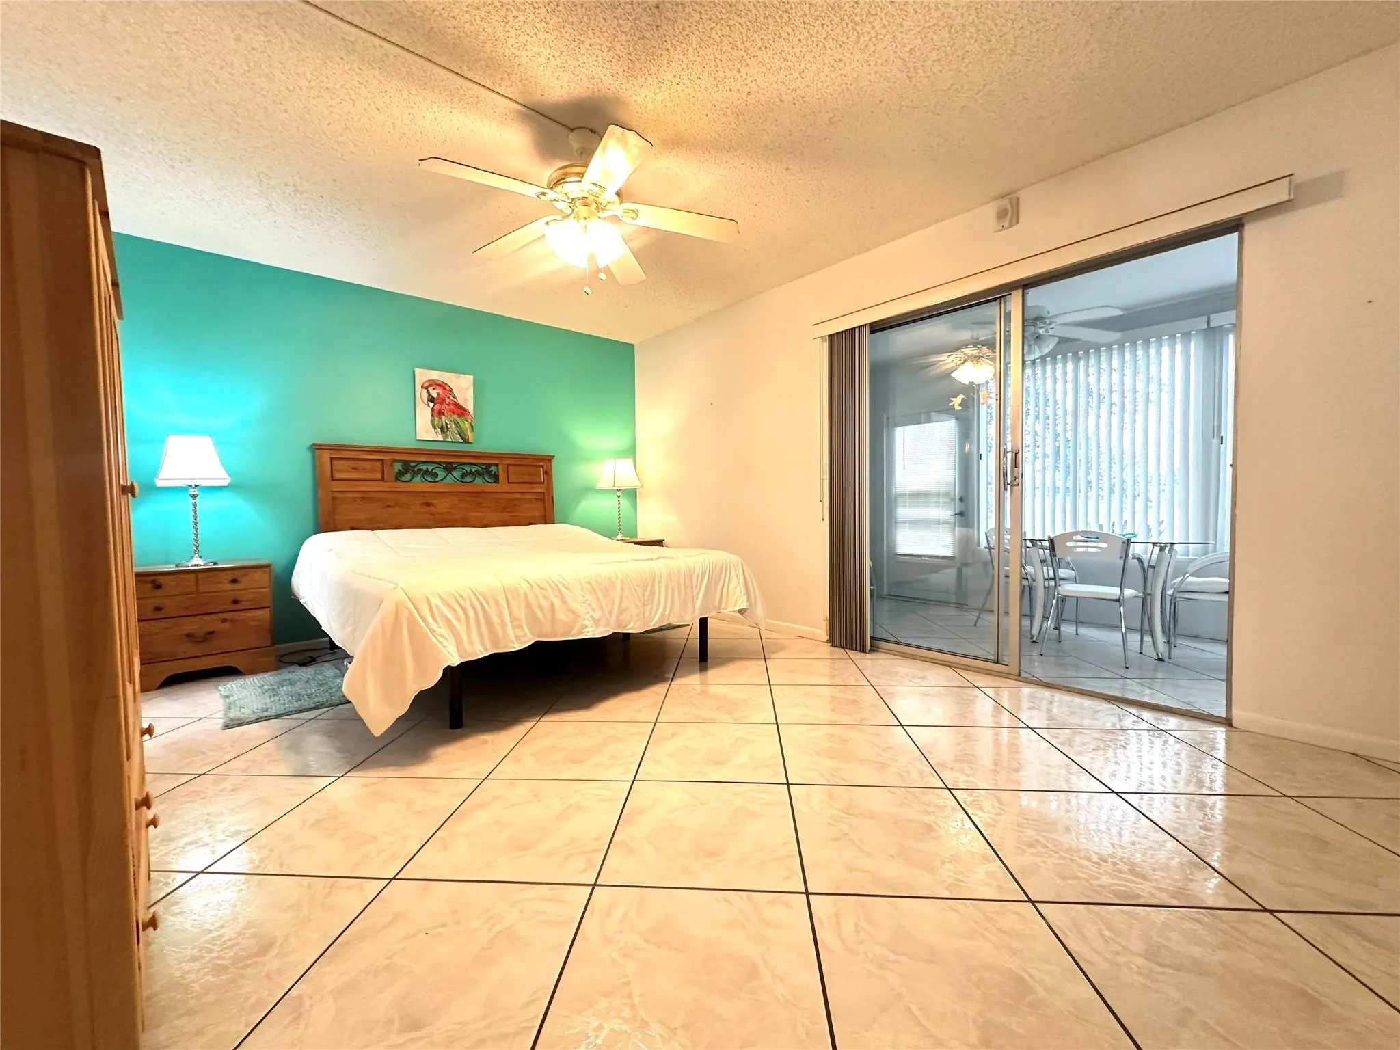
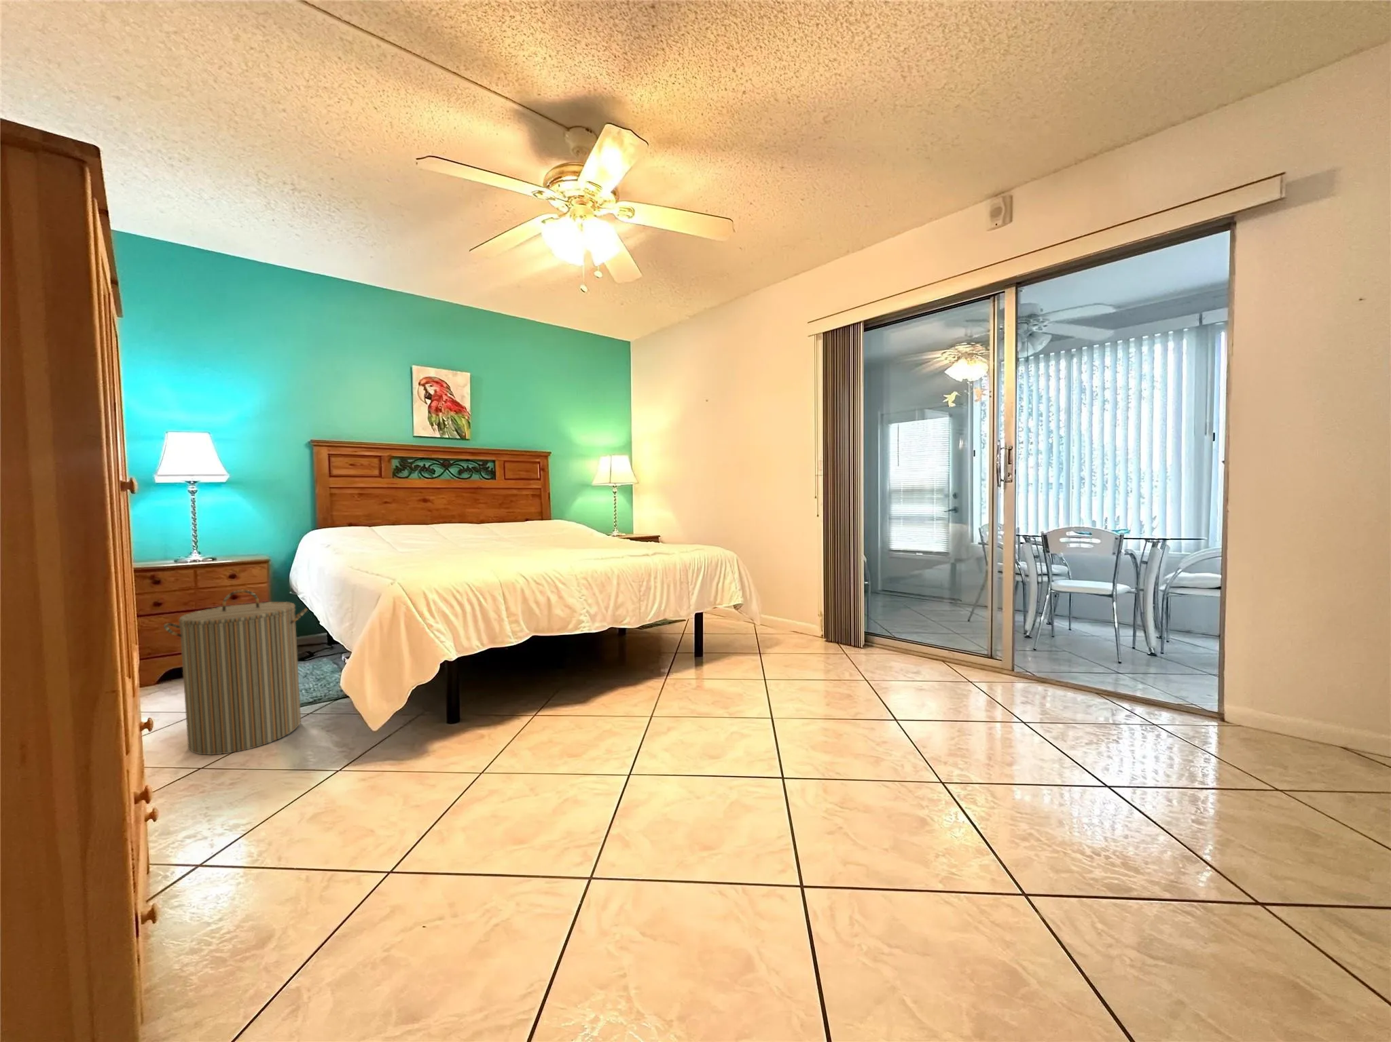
+ laundry hamper [163,589,309,755]
